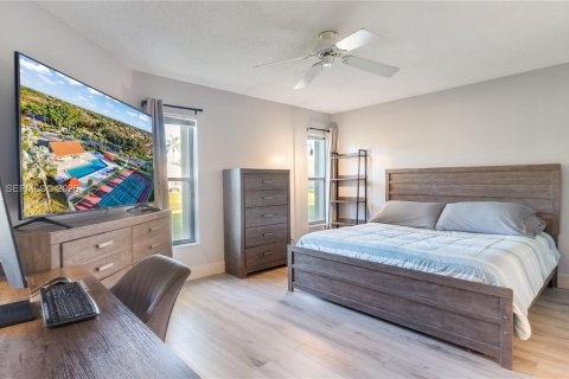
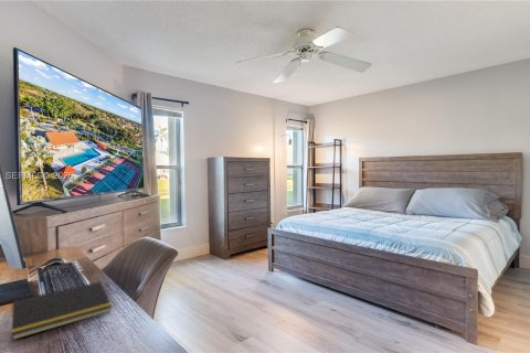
+ notepad [9,280,113,341]
